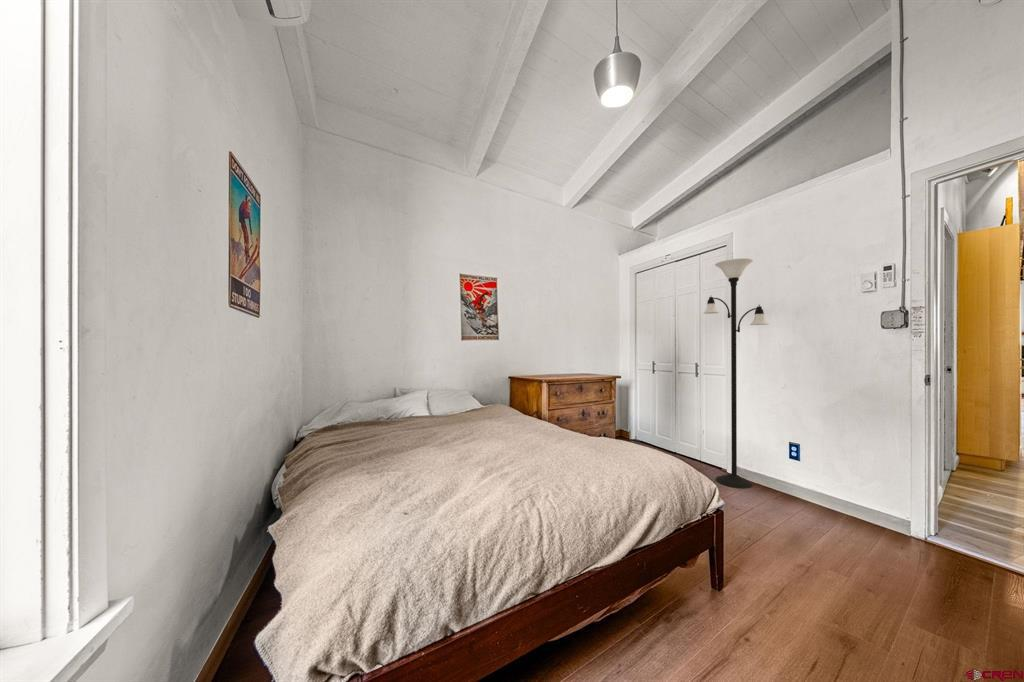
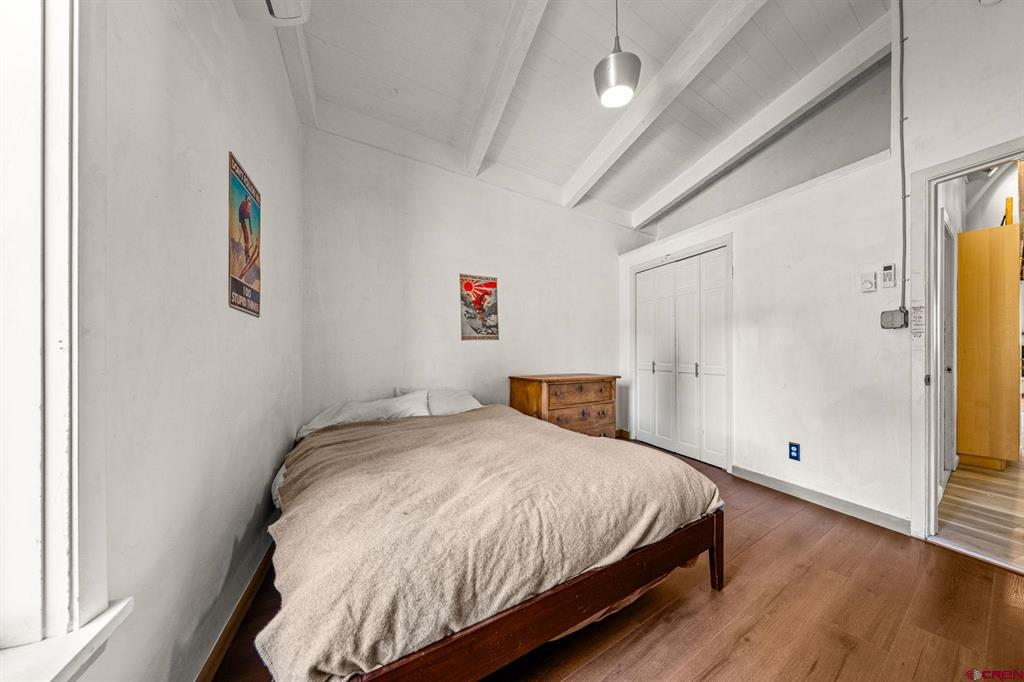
- floor lamp [703,257,769,490]
